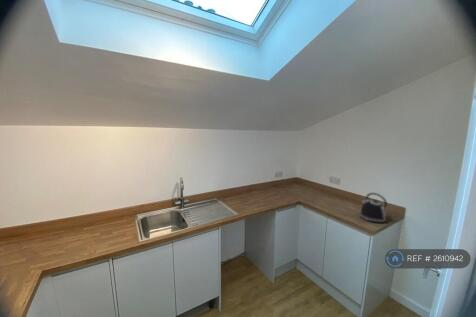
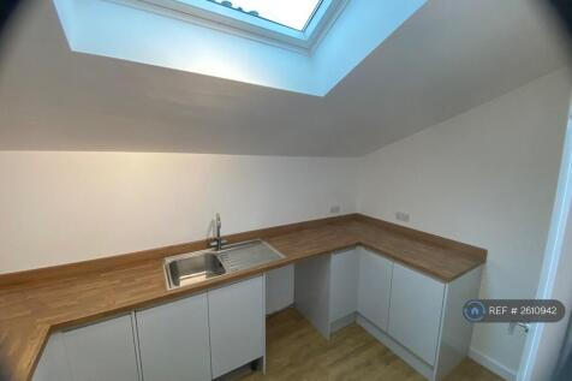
- kettle [359,192,388,224]
